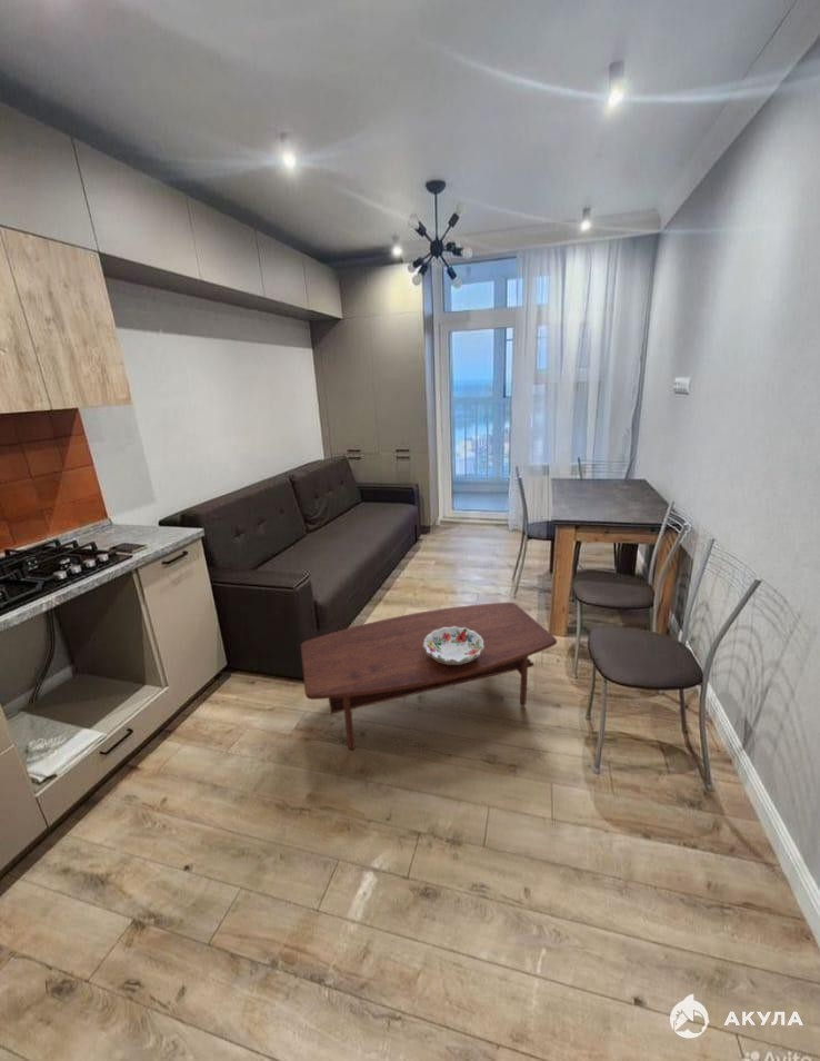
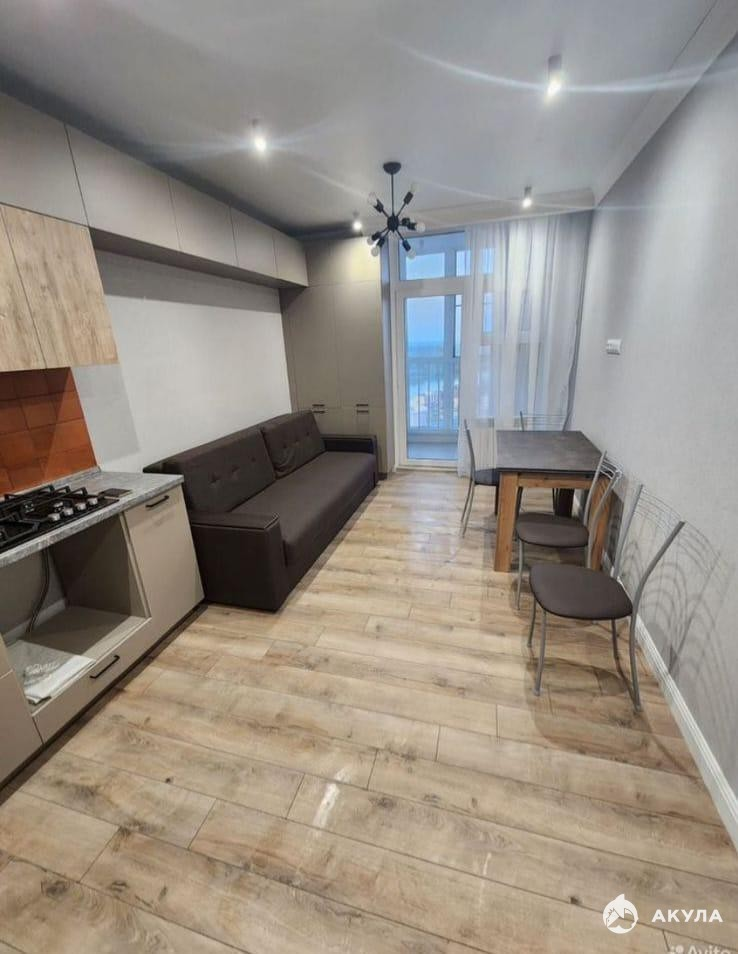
- decorative bowl [423,626,483,664]
- coffee table [300,602,558,752]
